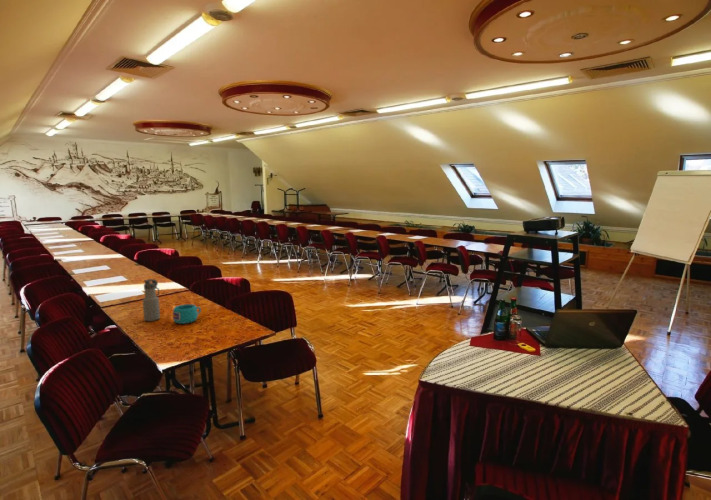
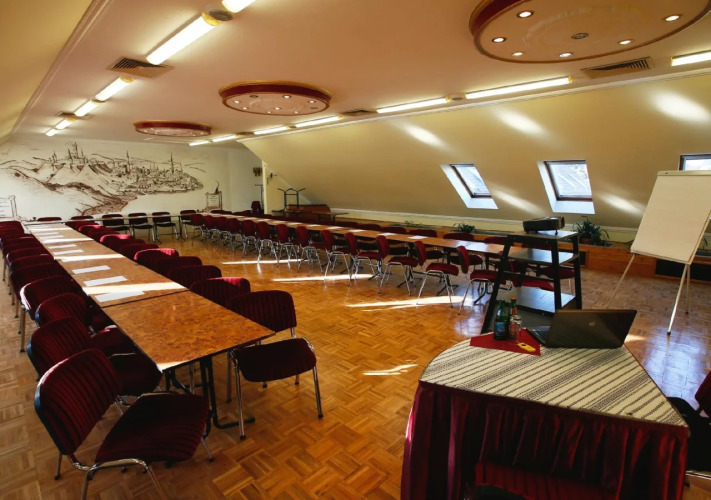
- cup [172,303,202,325]
- water bottle [142,278,161,322]
